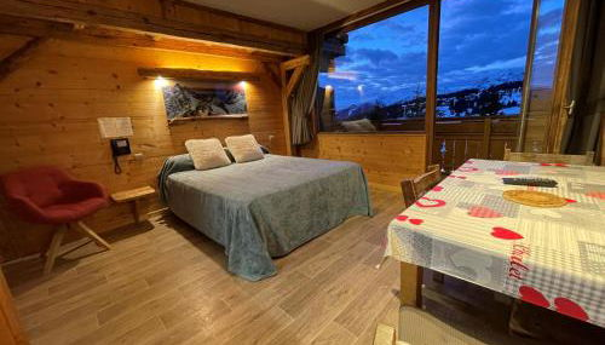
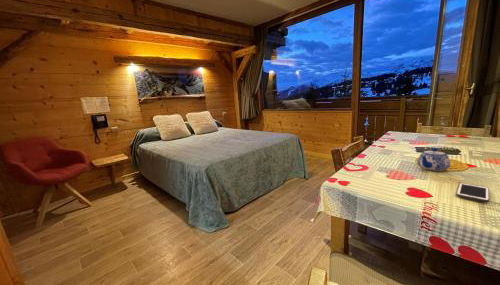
+ cell phone [455,182,490,203]
+ teapot [416,147,452,172]
